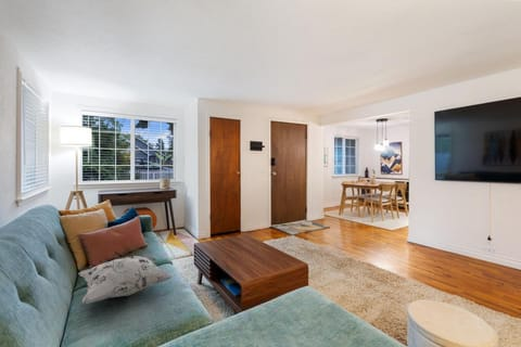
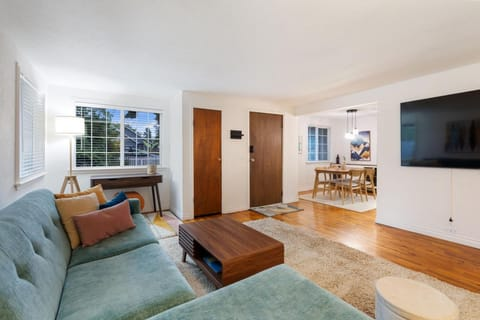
- decorative pillow [78,255,175,305]
